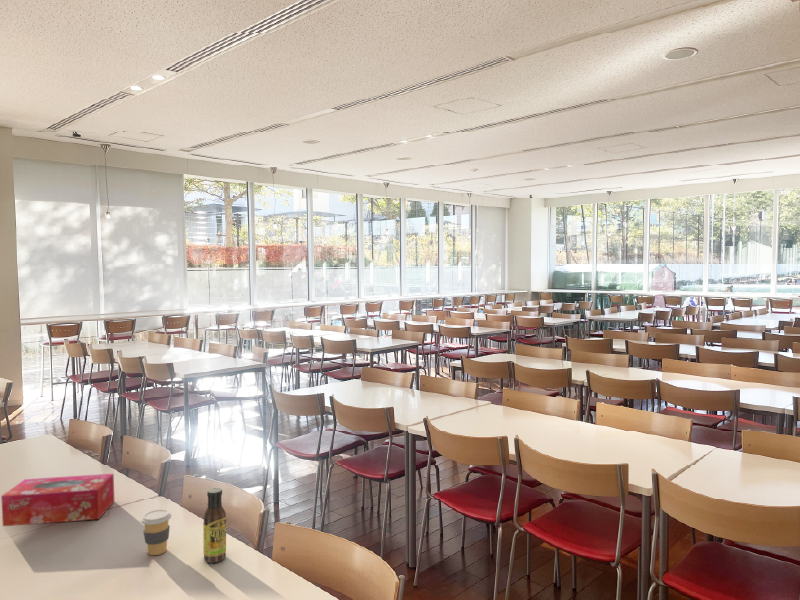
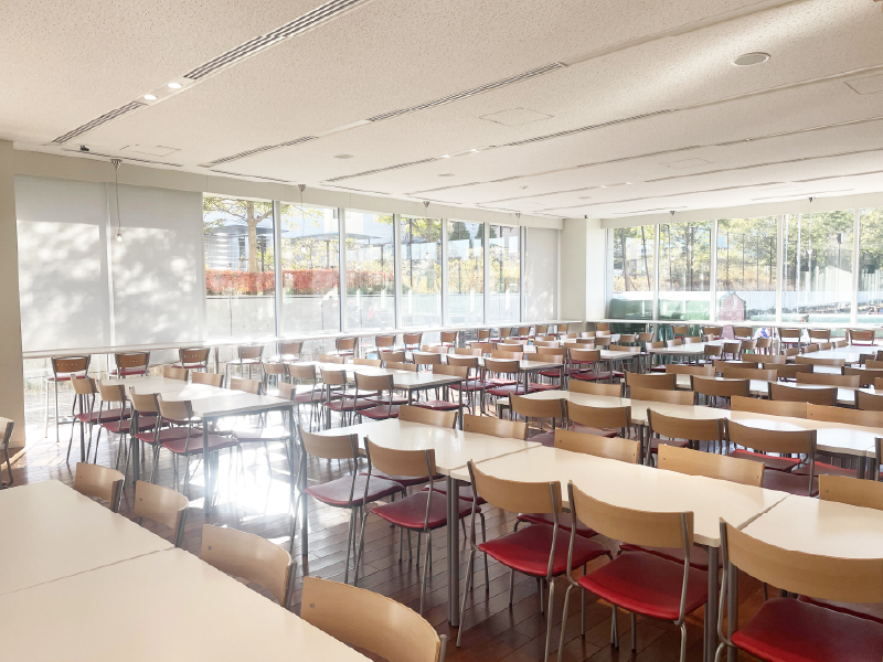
- sauce bottle [202,487,227,564]
- coffee cup [140,509,172,556]
- tissue box [0,473,116,527]
